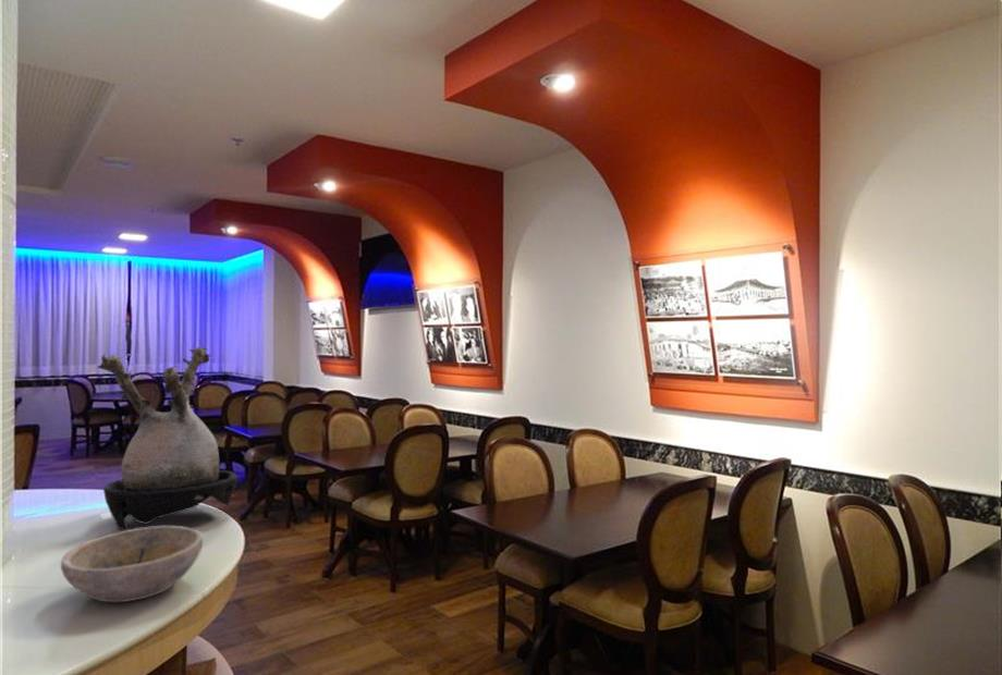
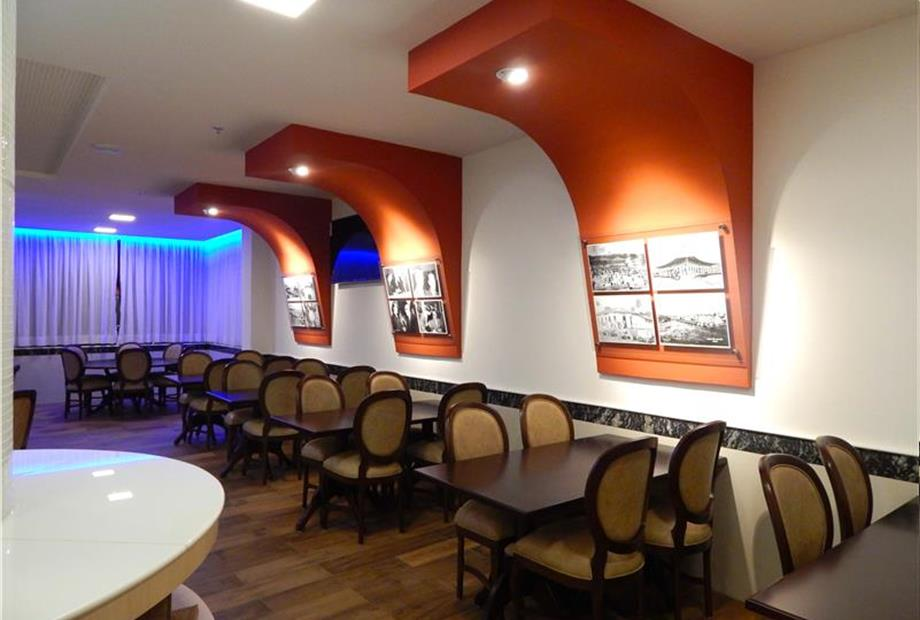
- plant [97,346,239,531]
- bowl [60,525,205,603]
